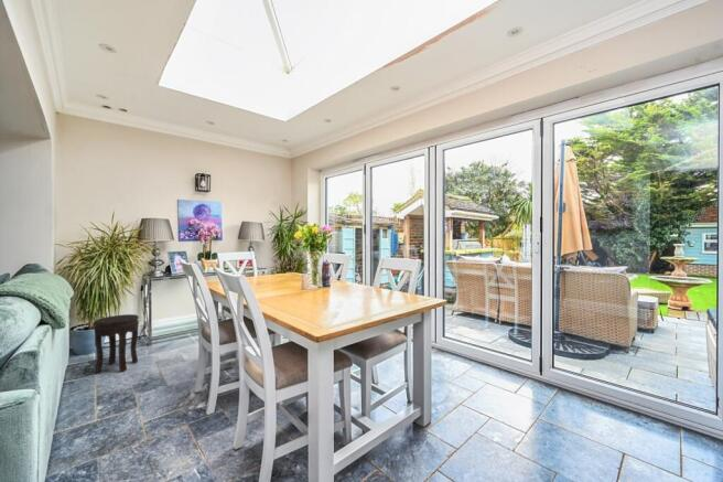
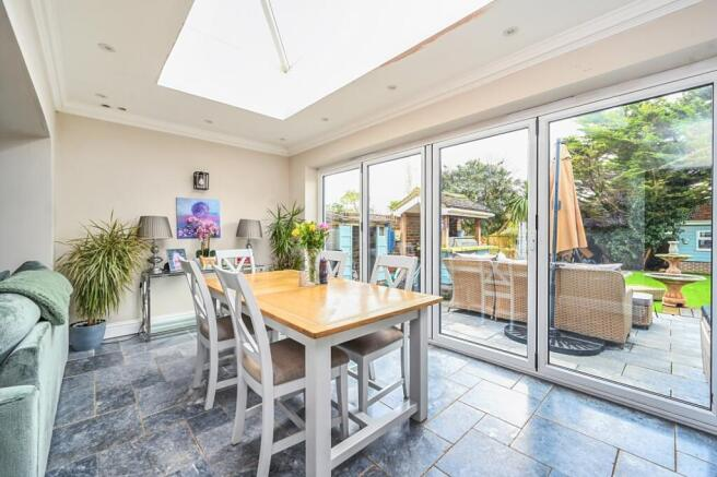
- side table [93,313,140,374]
